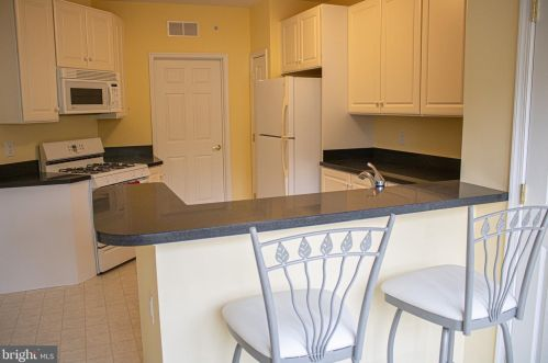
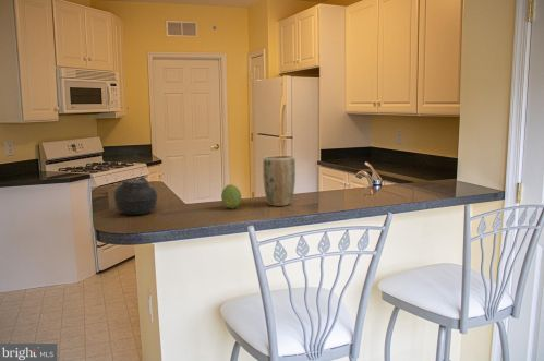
+ fruit [220,183,242,210]
+ plant pot [262,155,297,207]
+ teapot [109,177,158,216]
